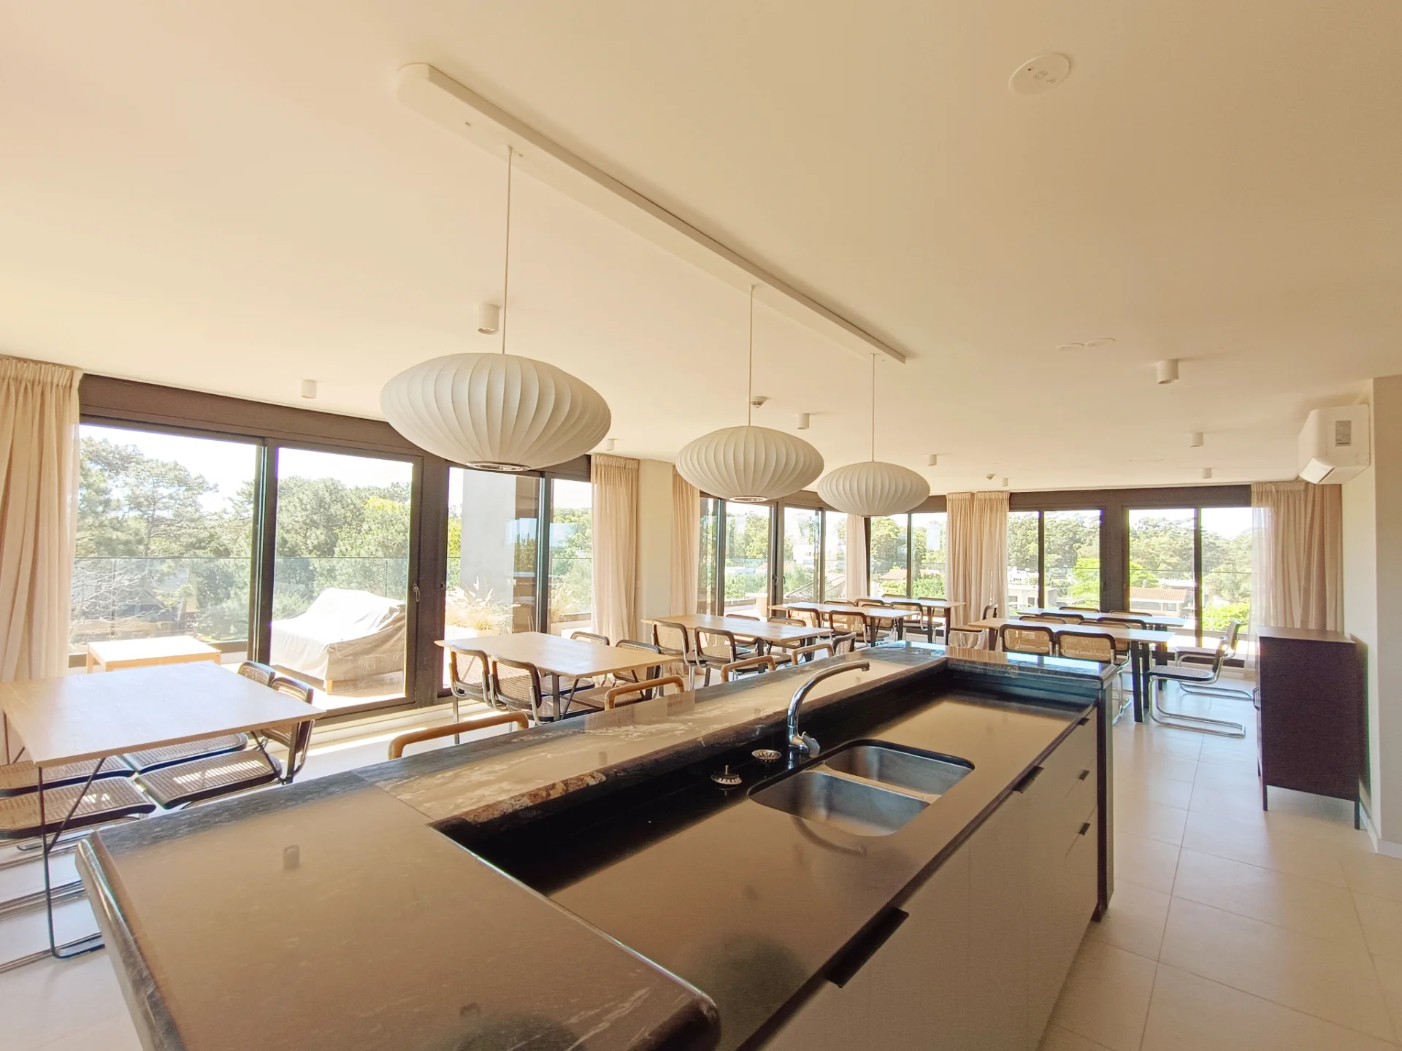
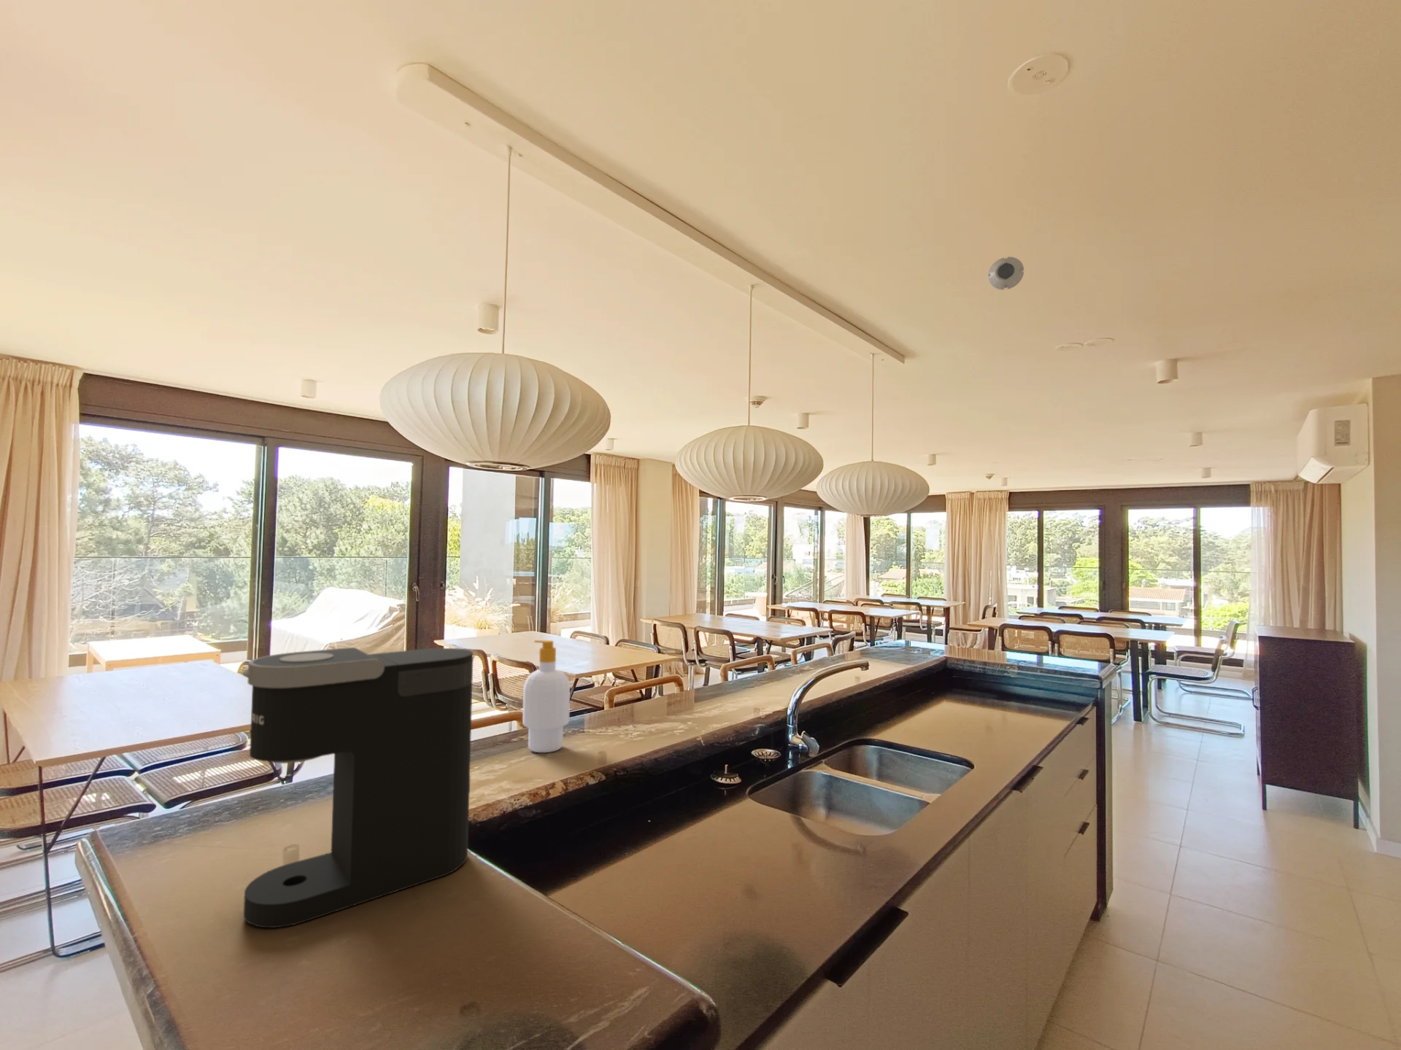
+ coffee maker [243,646,473,929]
+ smoke detector [987,256,1025,291]
+ soap bottle [522,640,570,753]
